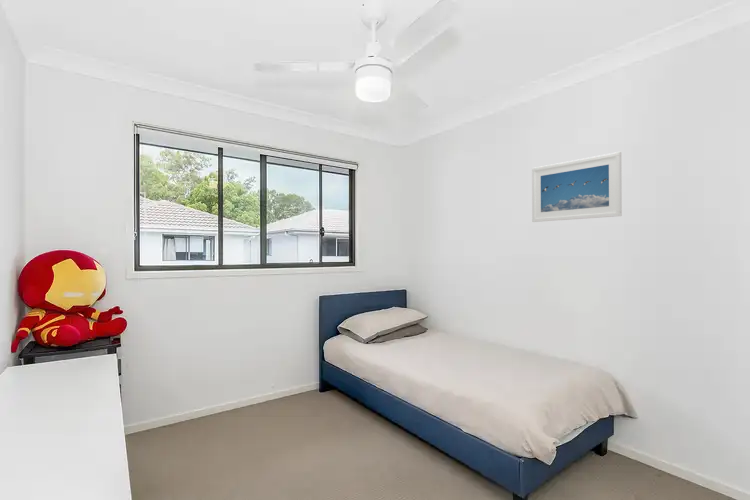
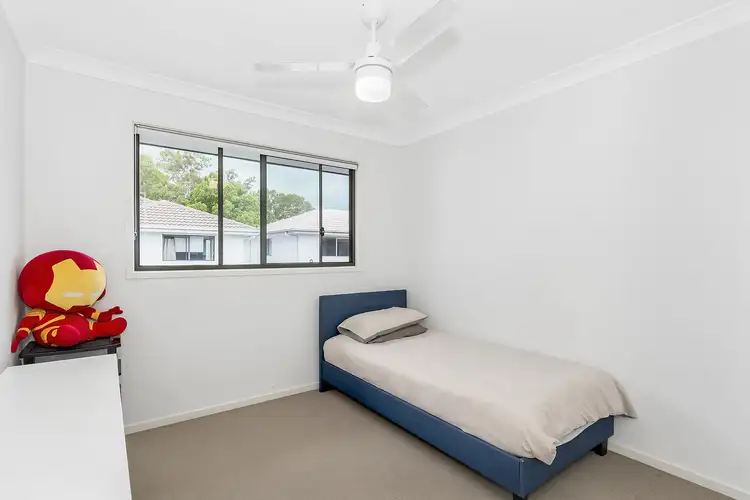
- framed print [531,151,623,223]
